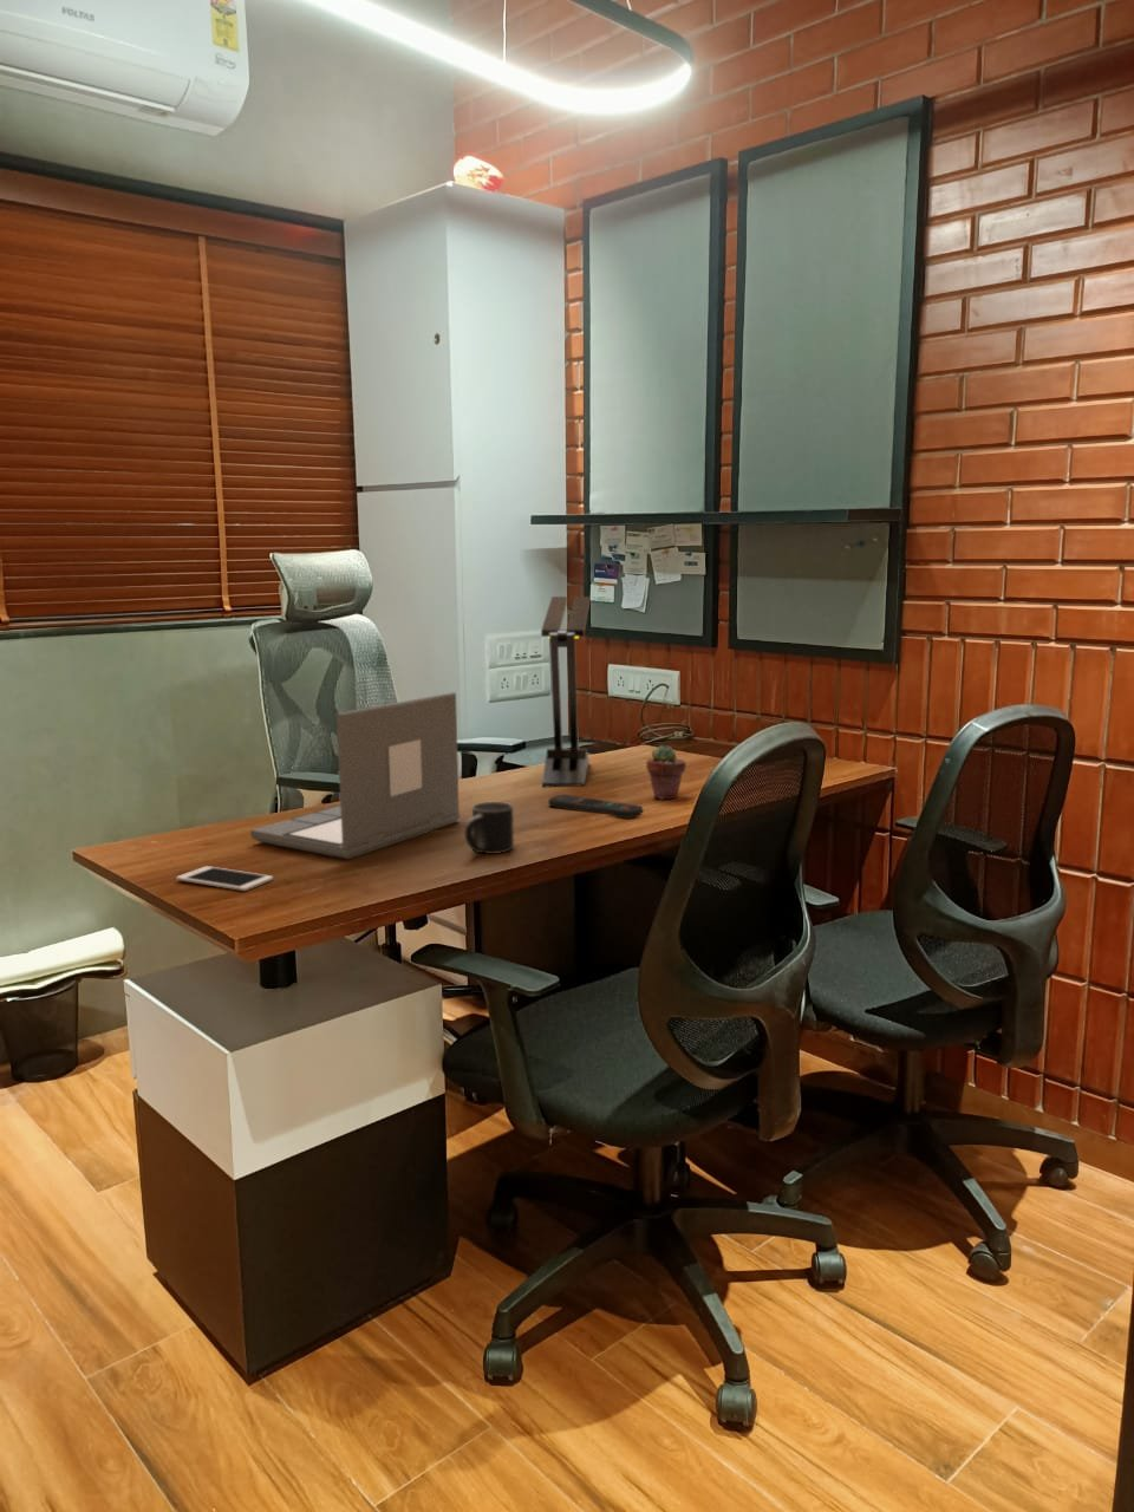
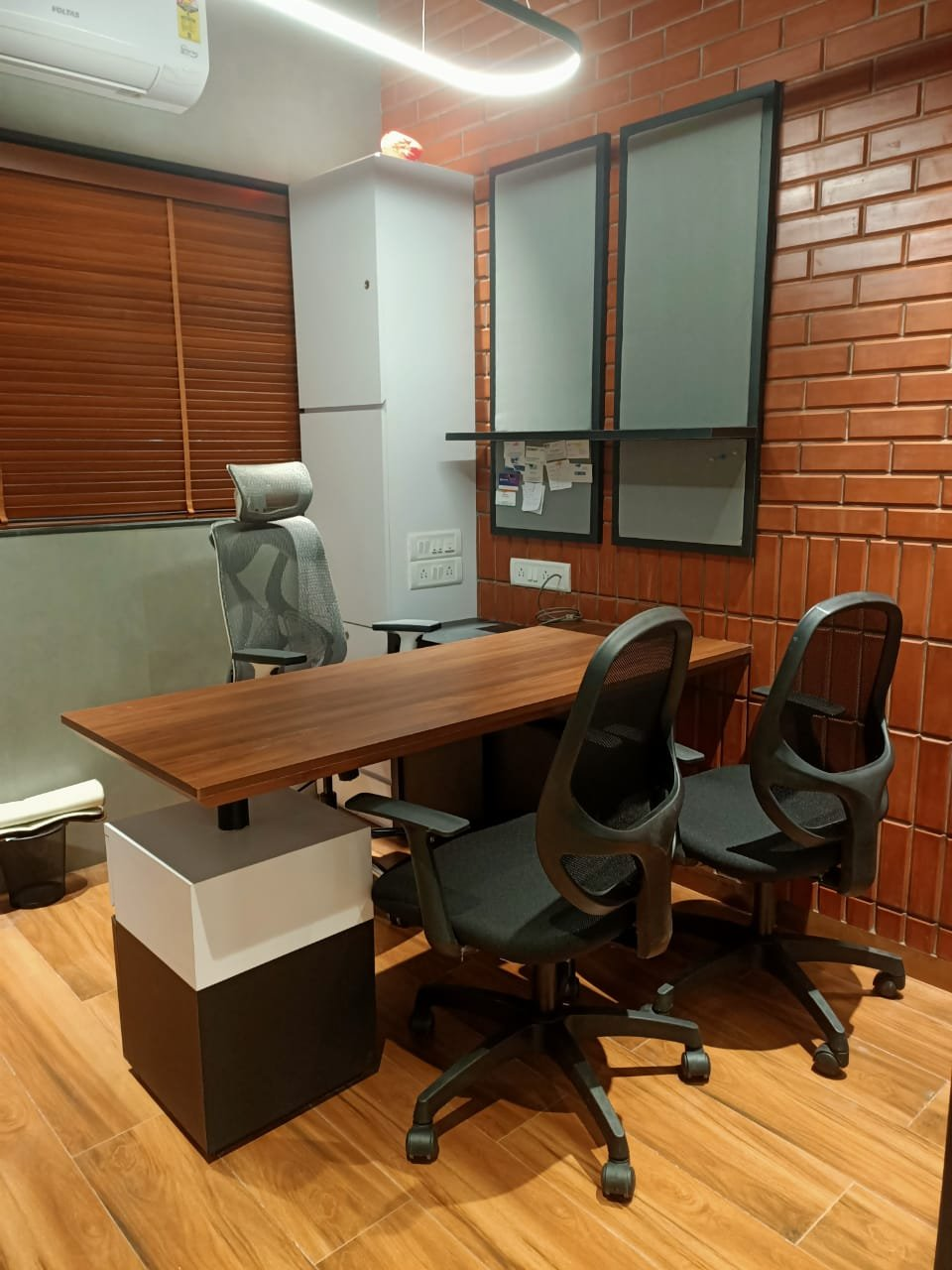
- desk lamp [540,595,591,788]
- remote control [547,794,643,820]
- cell phone [175,864,274,892]
- mug [465,801,515,855]
- potted succulent [644,744,687,801]
- laptop [249,691,462,860]
